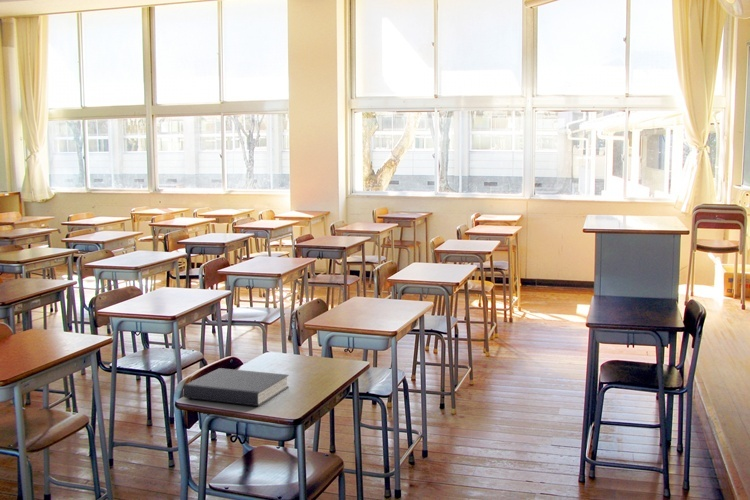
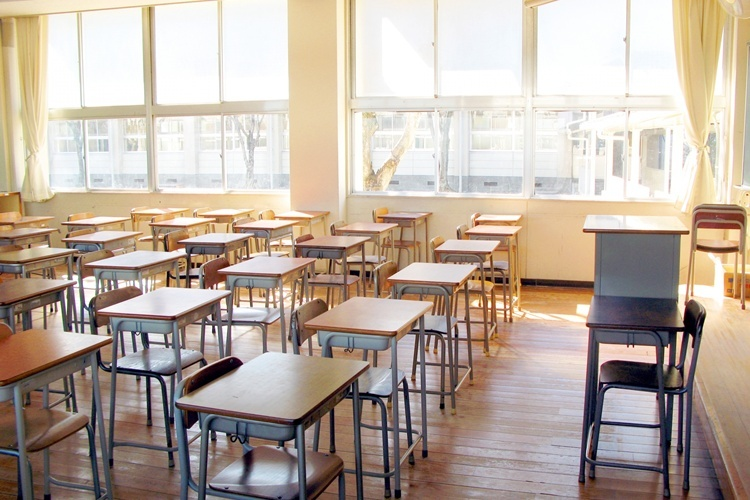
- book [182,367,290,407]
